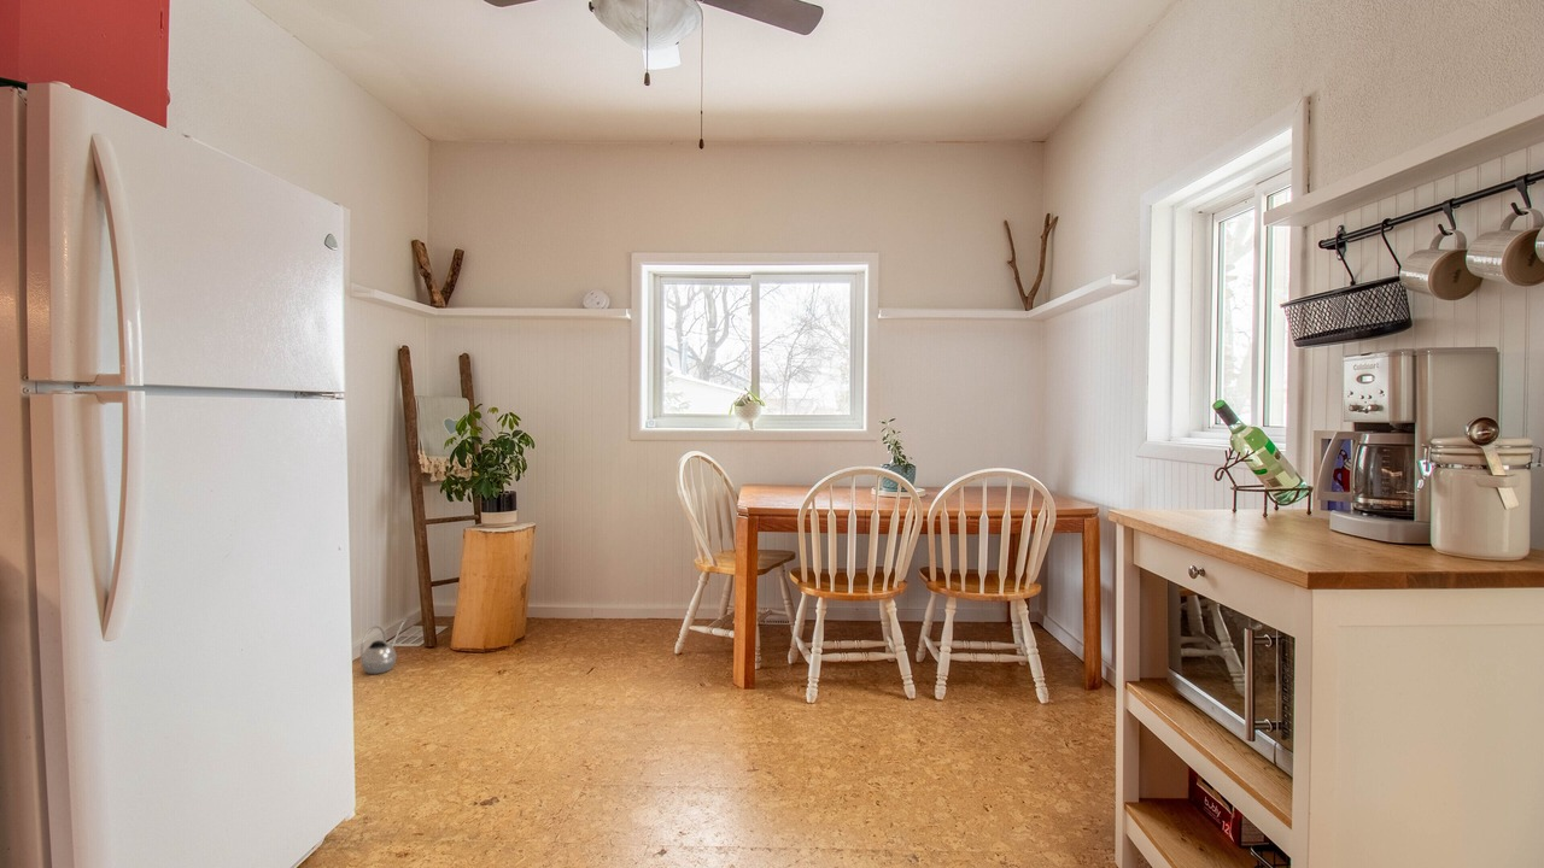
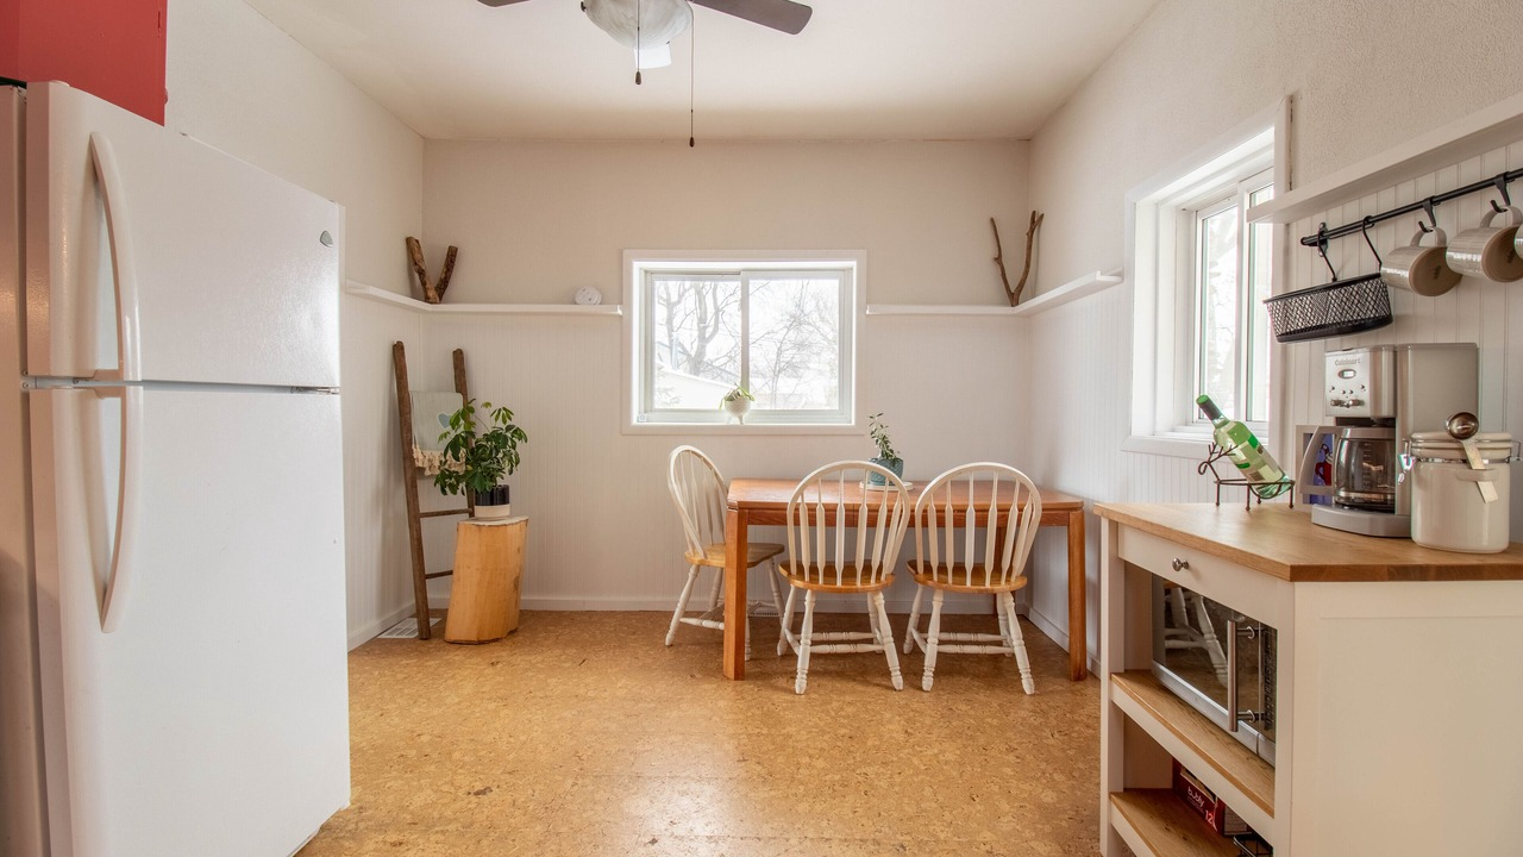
- watering can [359,617,409,675]
